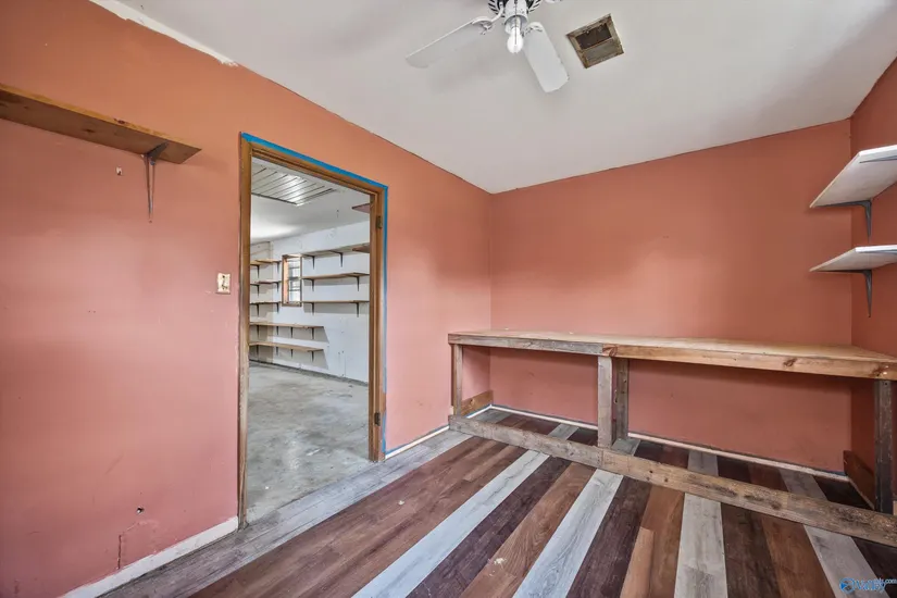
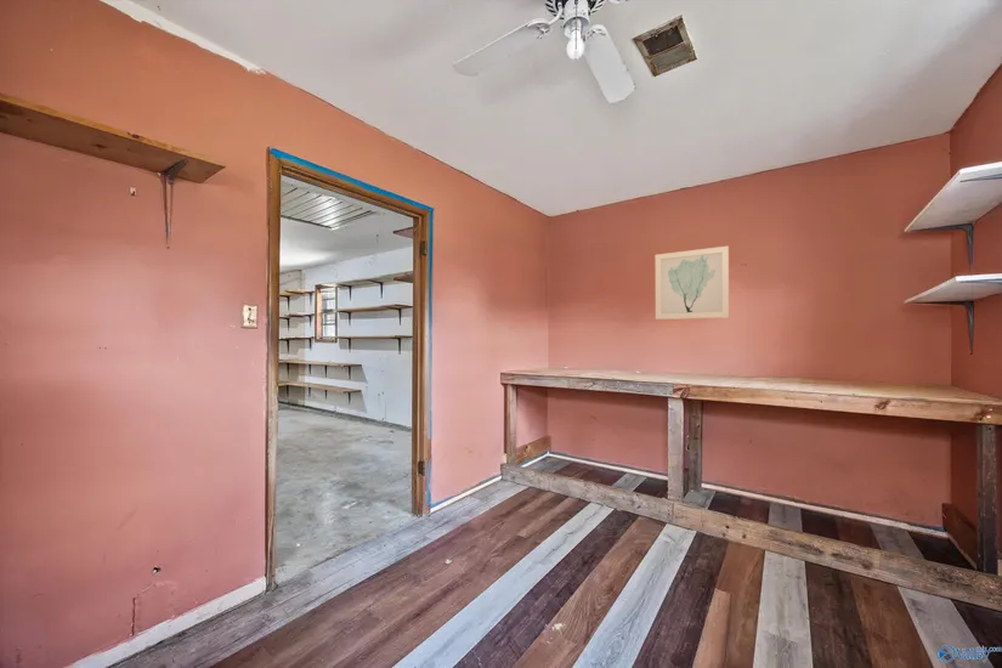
+ wall art [655,245,730,321]
